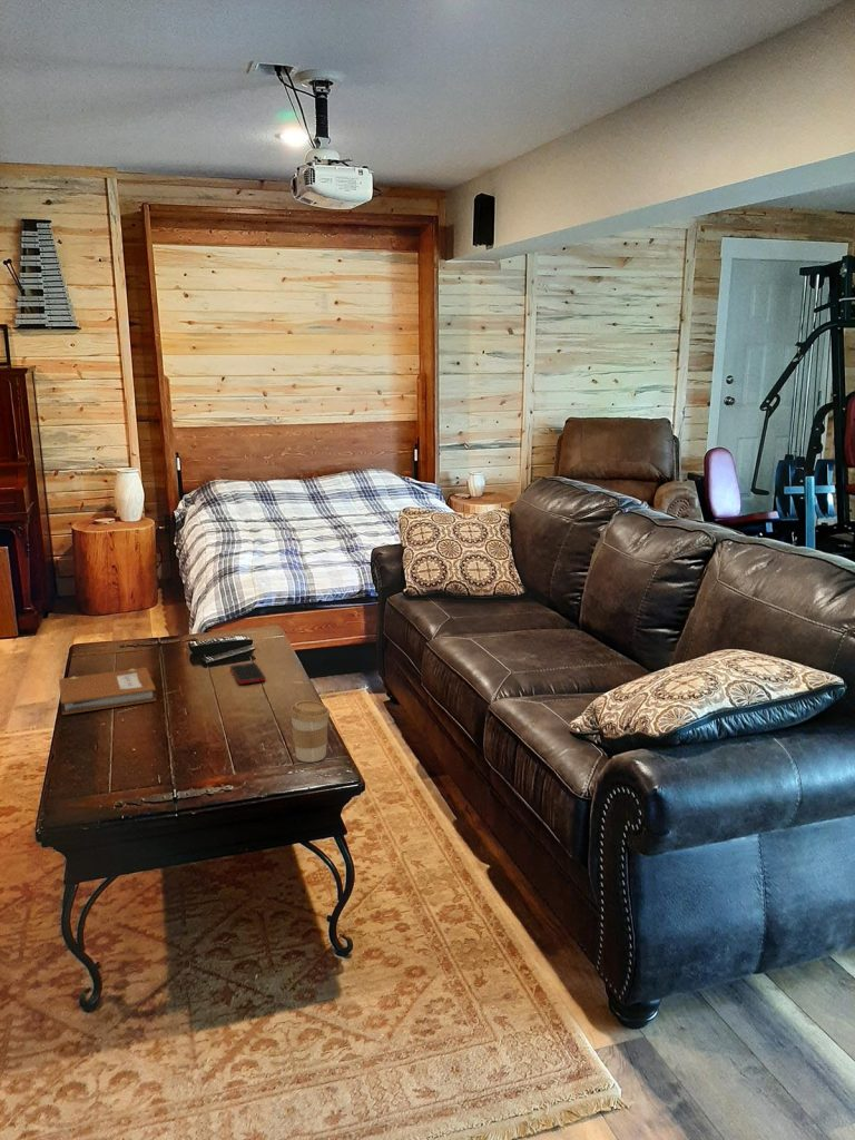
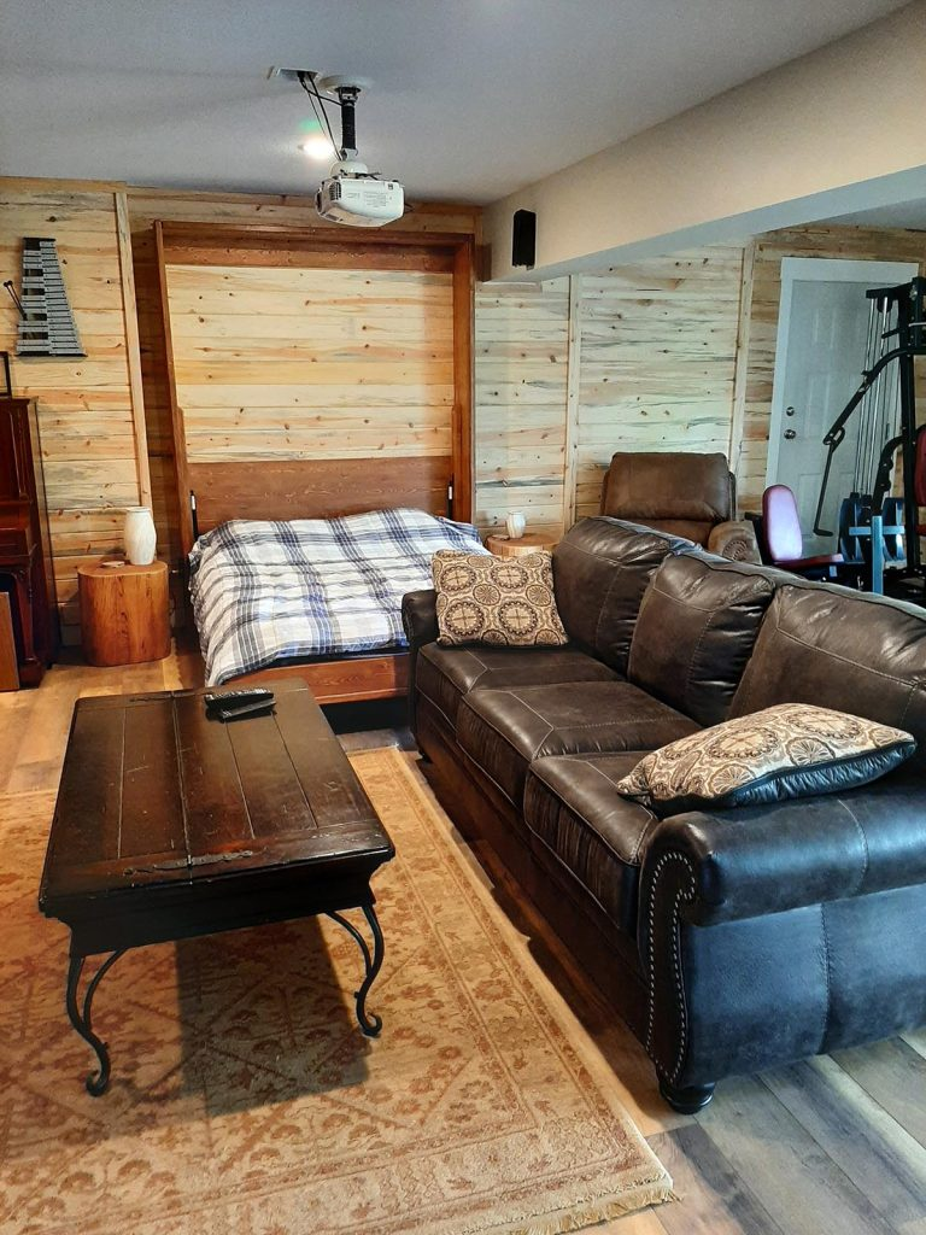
- notebook [58,666,157,716]
- cell phone [229,662,266,686]
- coffee cup [288,699,331,763]
